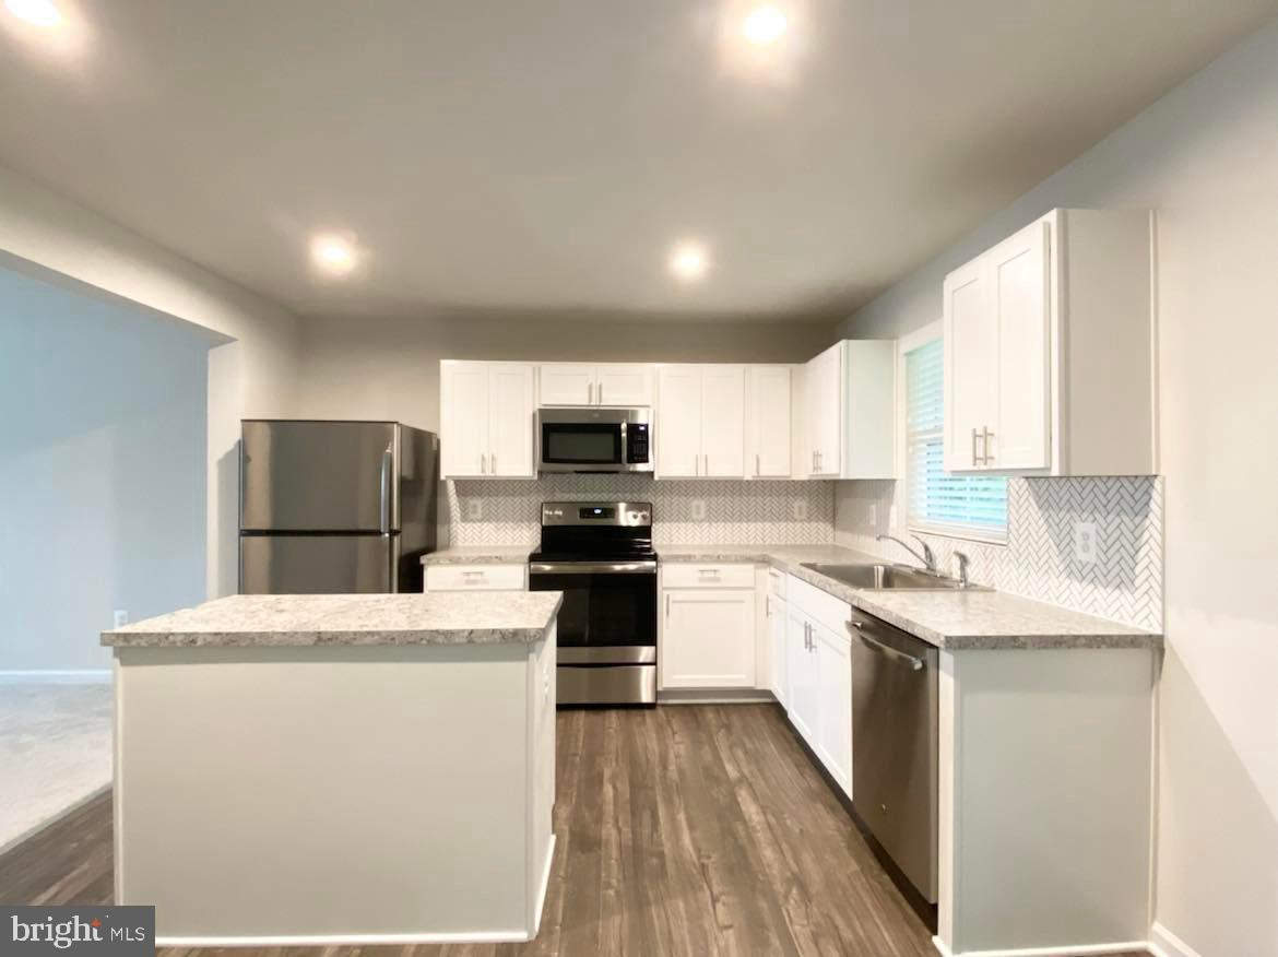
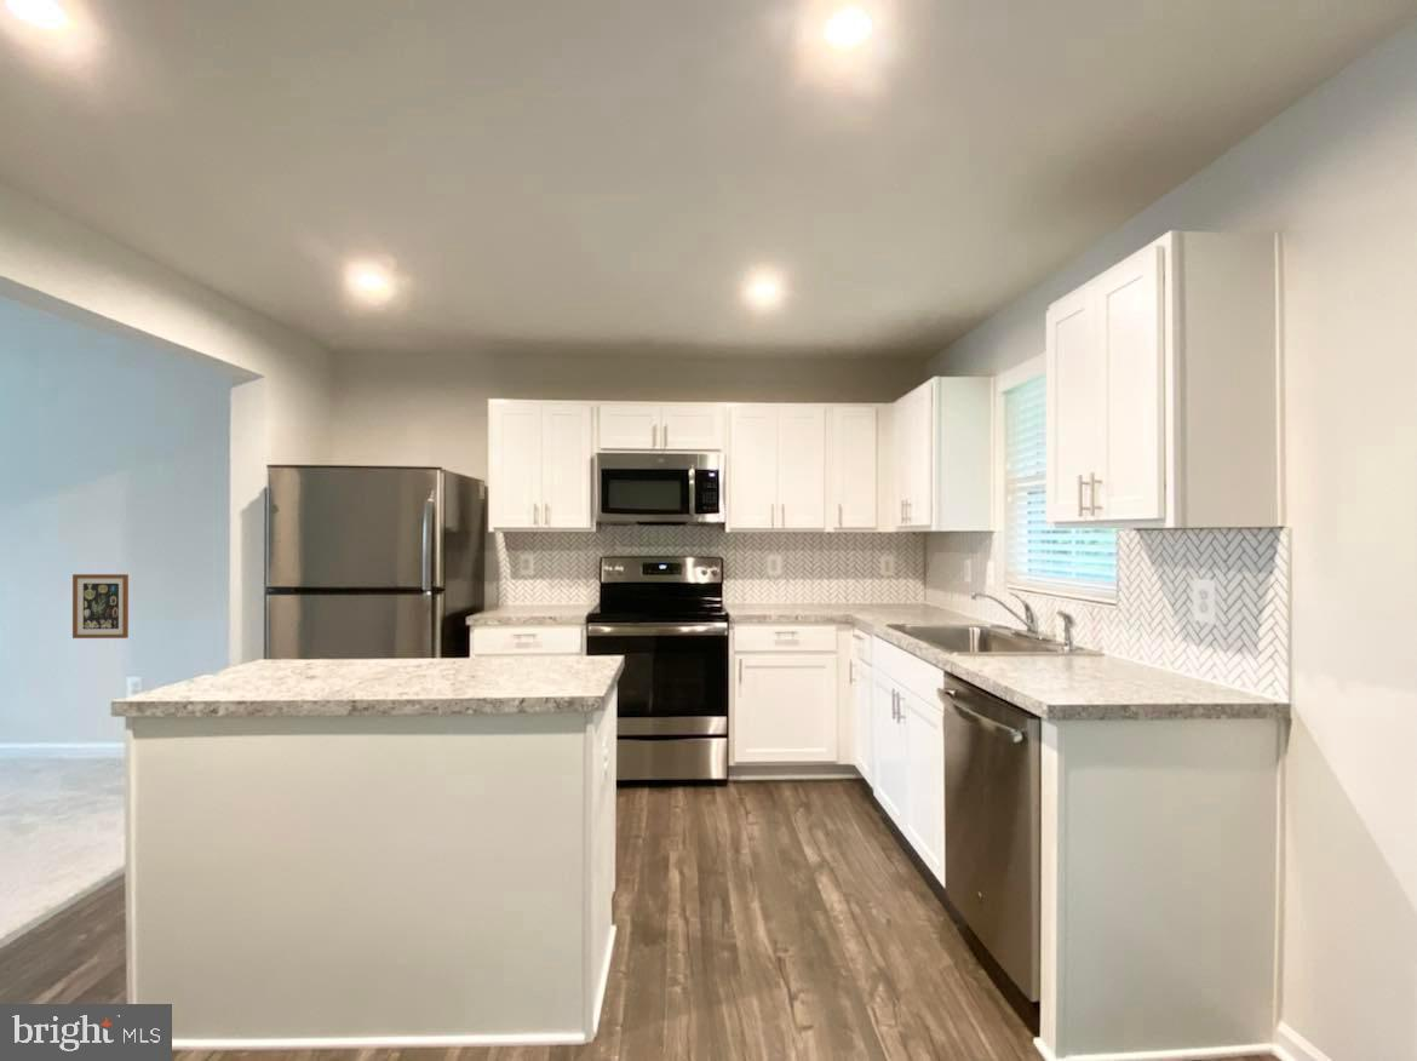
+ wall art [71,573,130,640]
